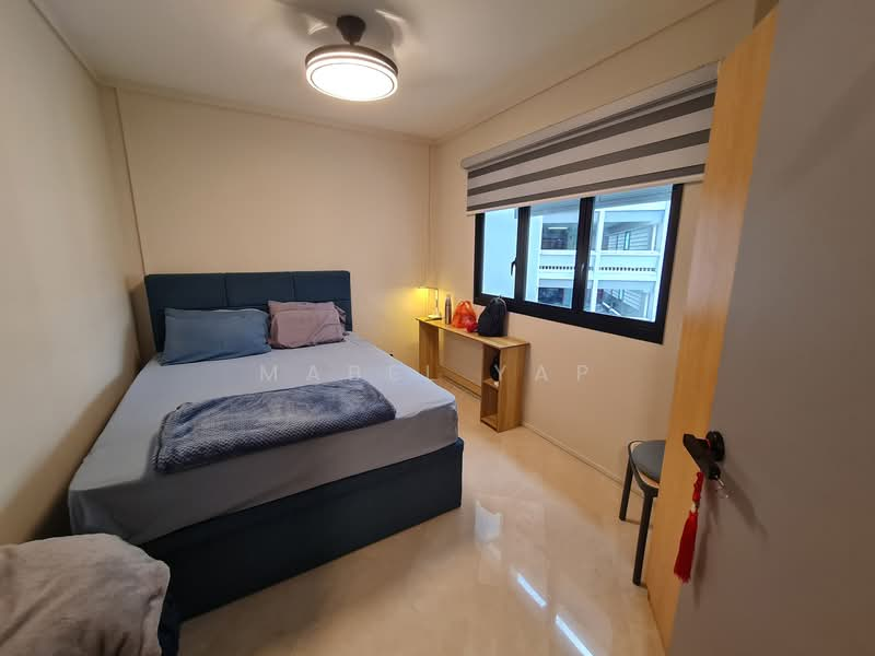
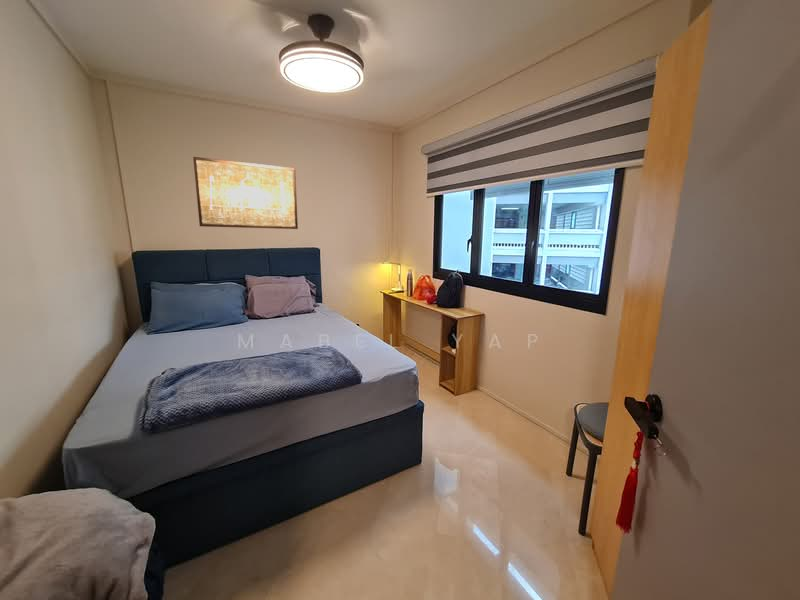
+ wall art [192,156,299,230]
